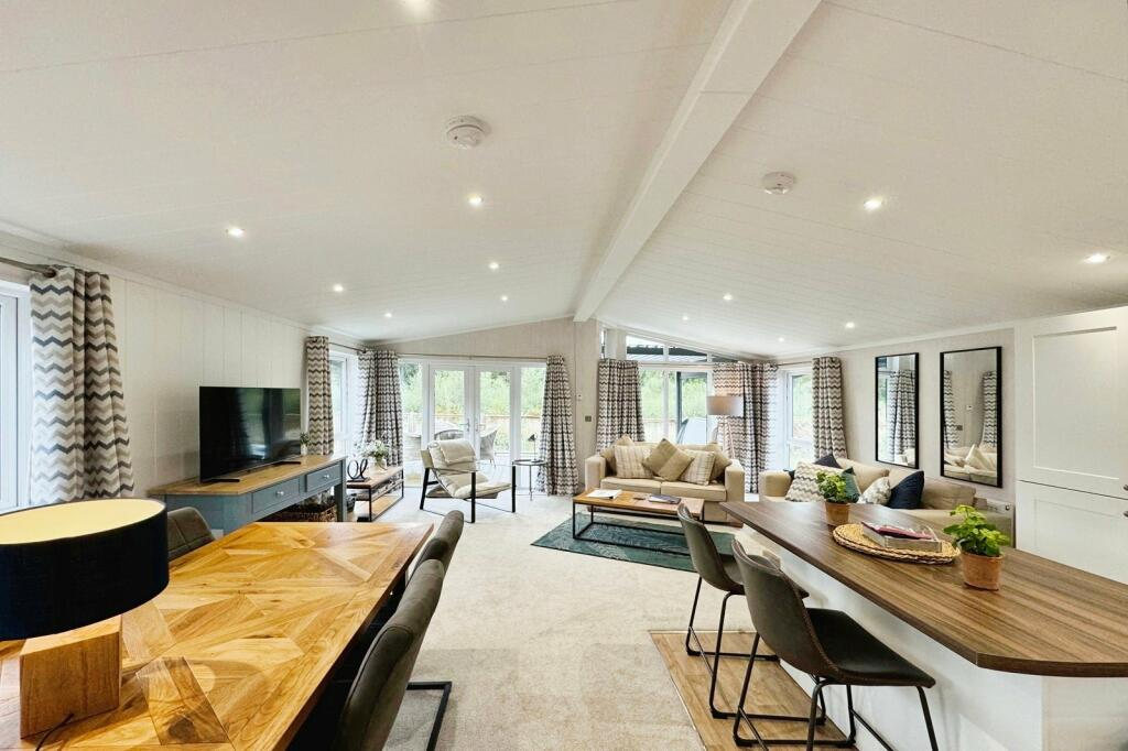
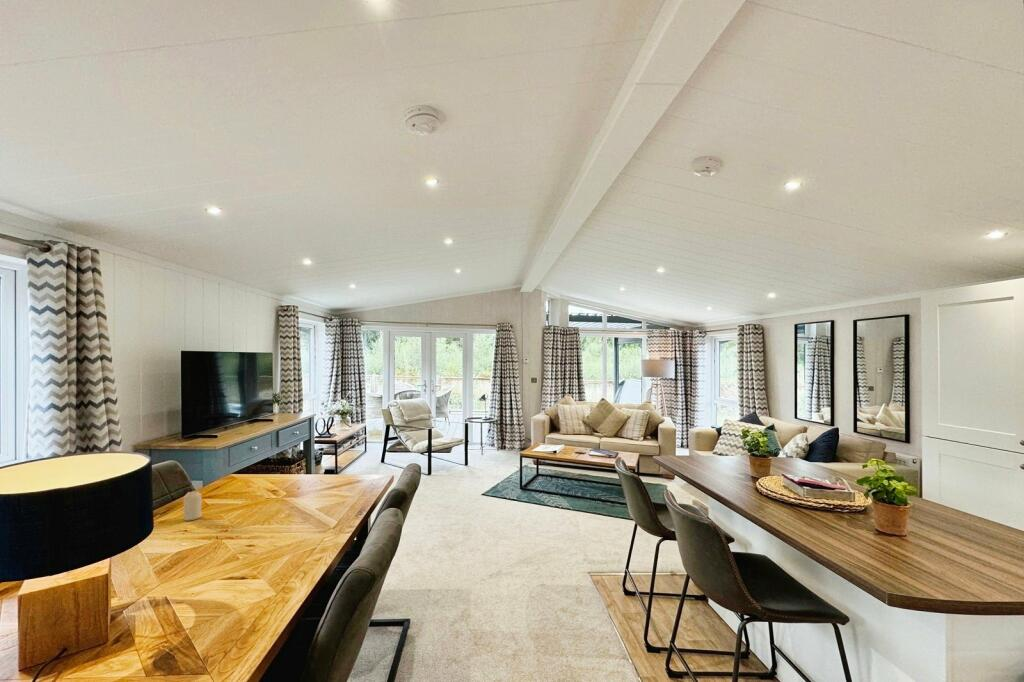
+ candle [183,490,202,522]
